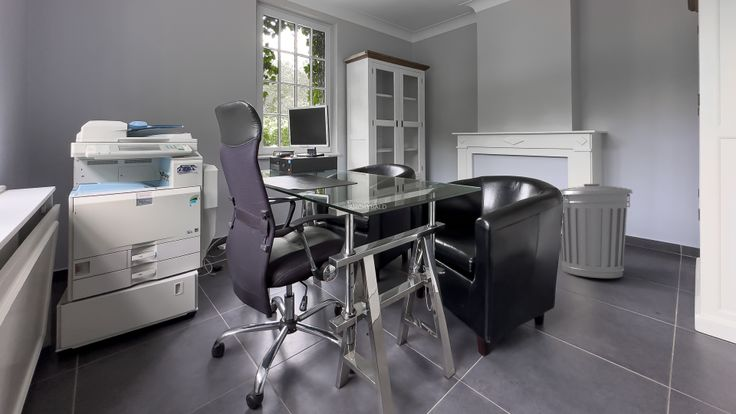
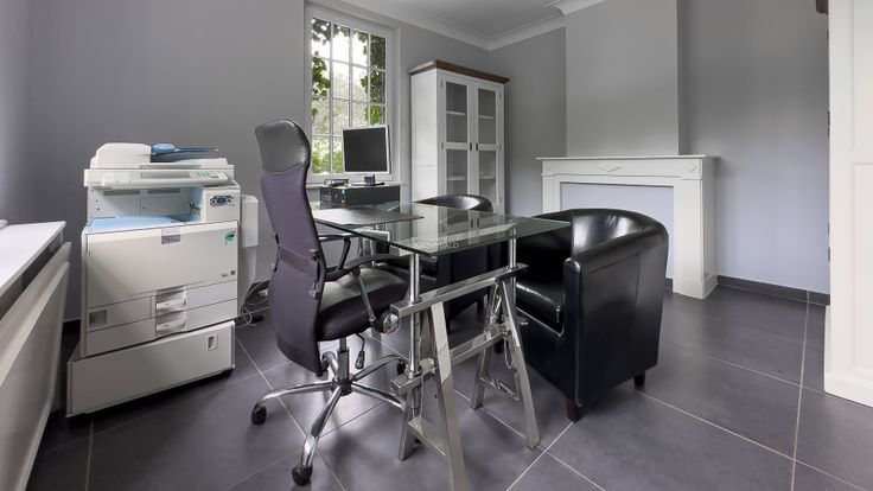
- trash can [559,183,633,279]
